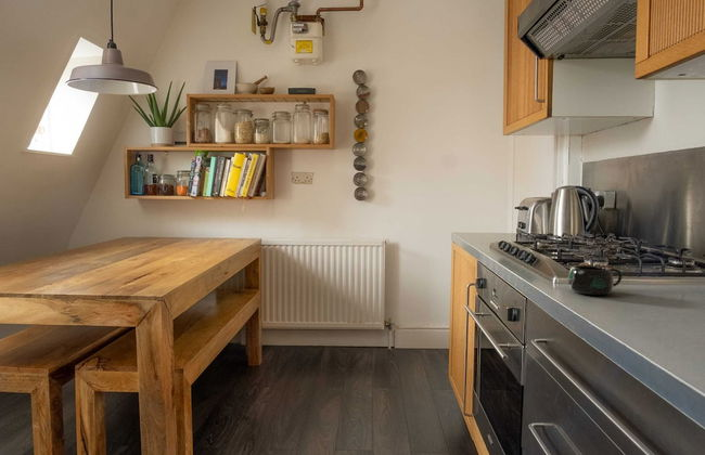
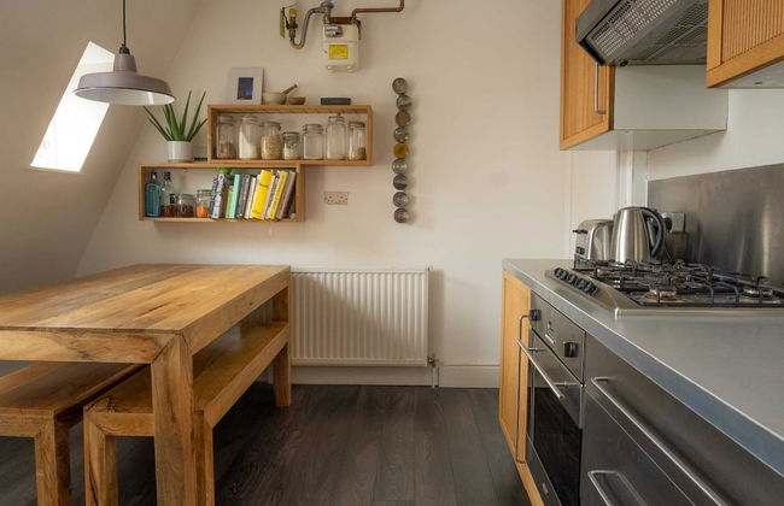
- mug [567,264,623,296]
